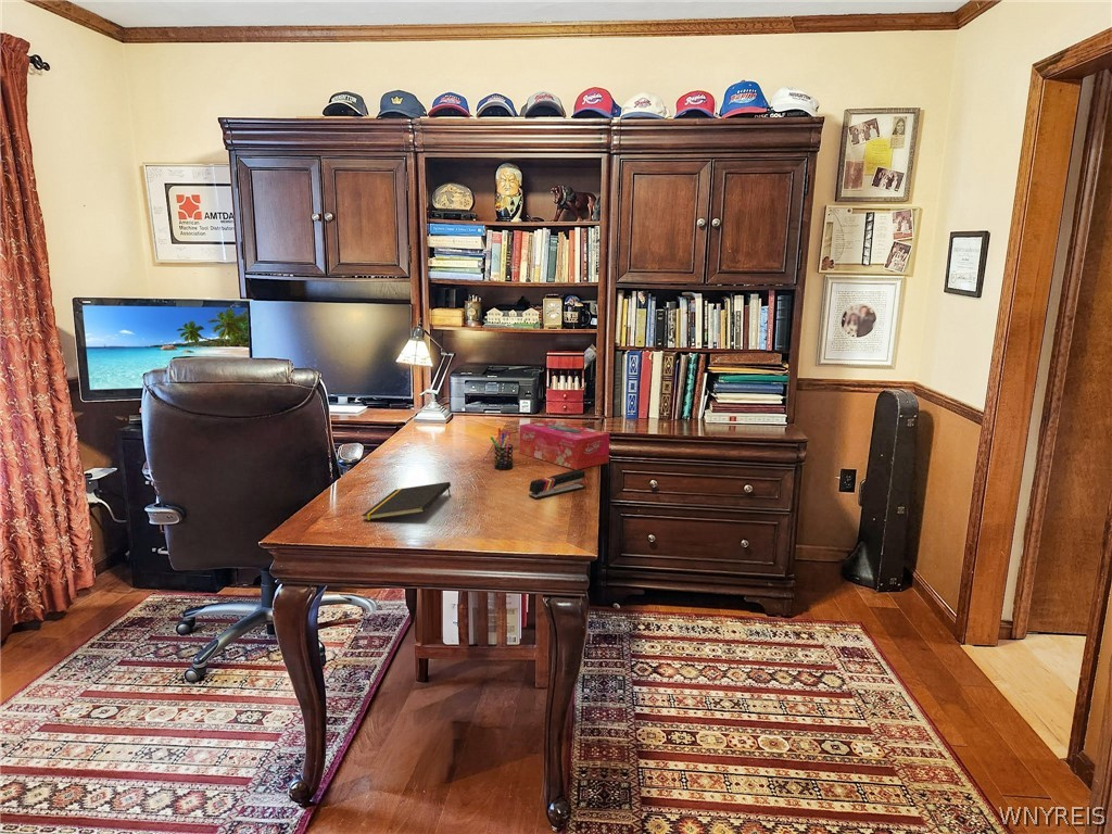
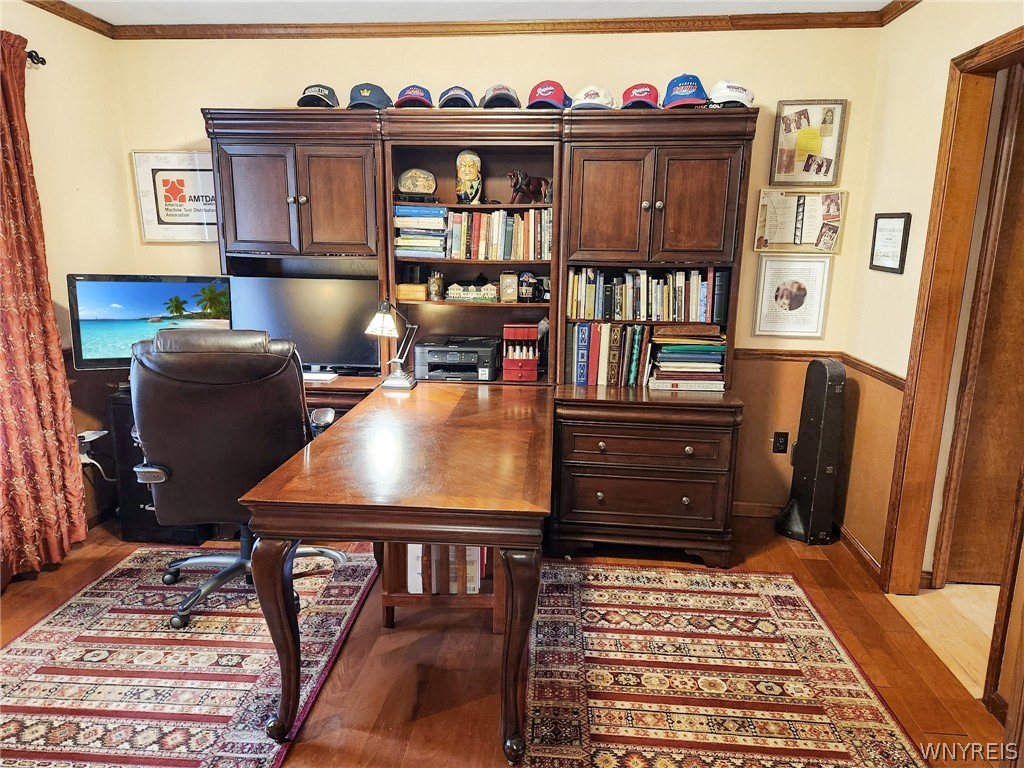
- notepad [361,481,452,521]
- pen holder [490,427,514,470]
- stapler [528,469,586,500]
- tissue box [518,419,611,470]
